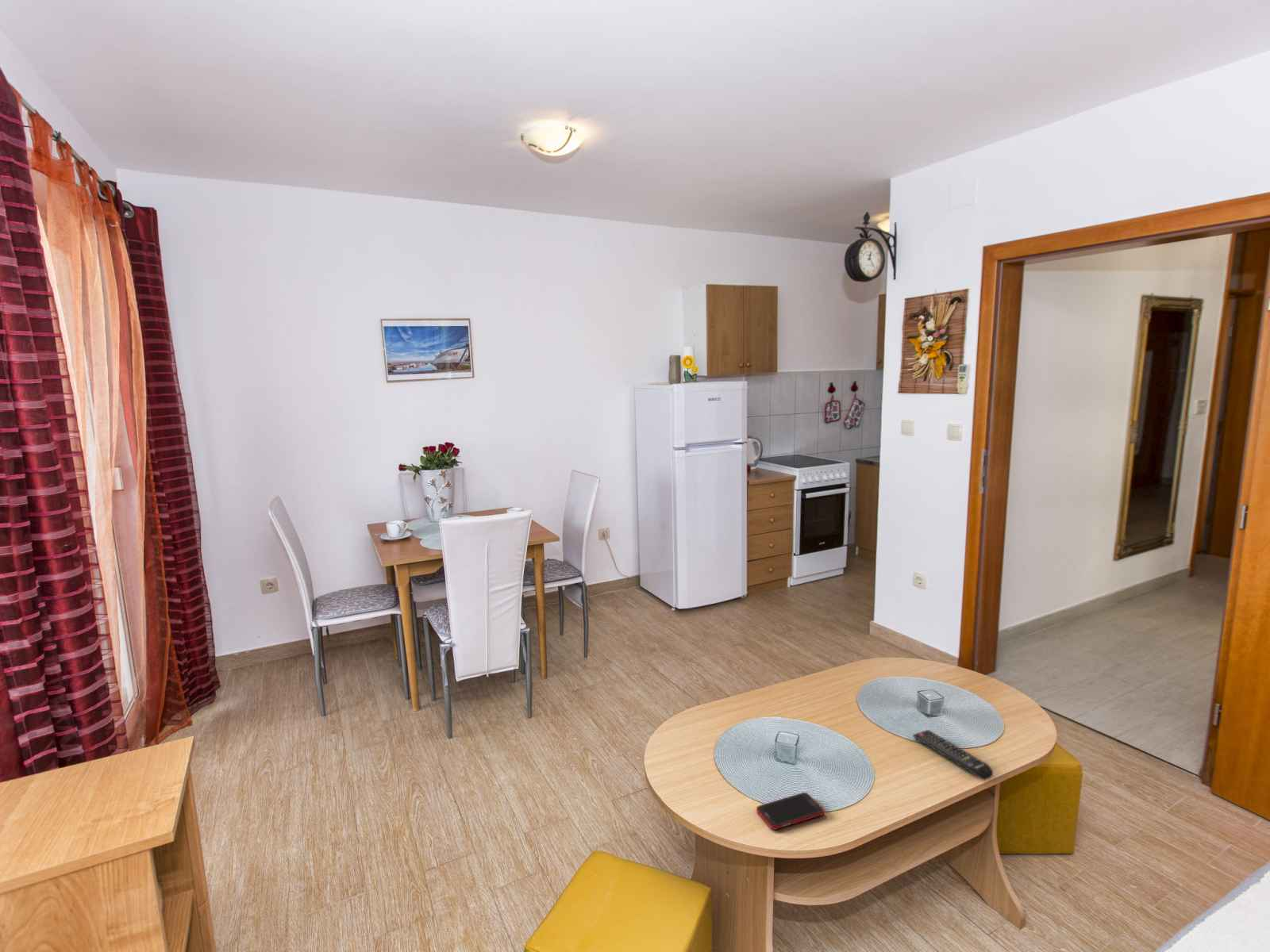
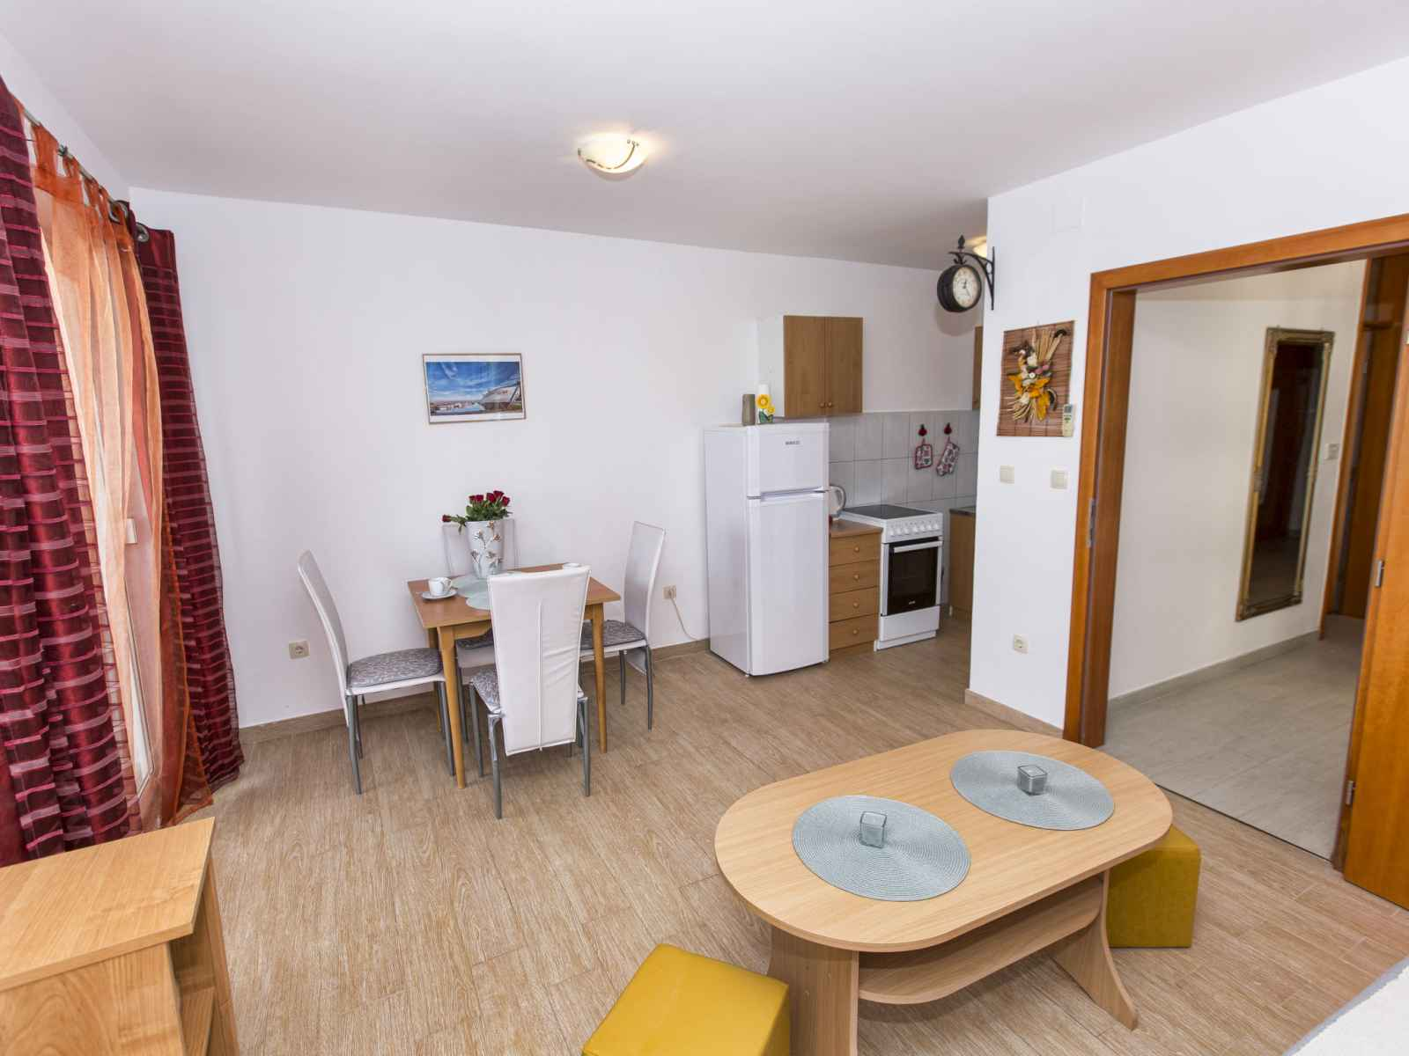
- cell phone [756,792,825,831]
- remote control [912,729,994,781]
